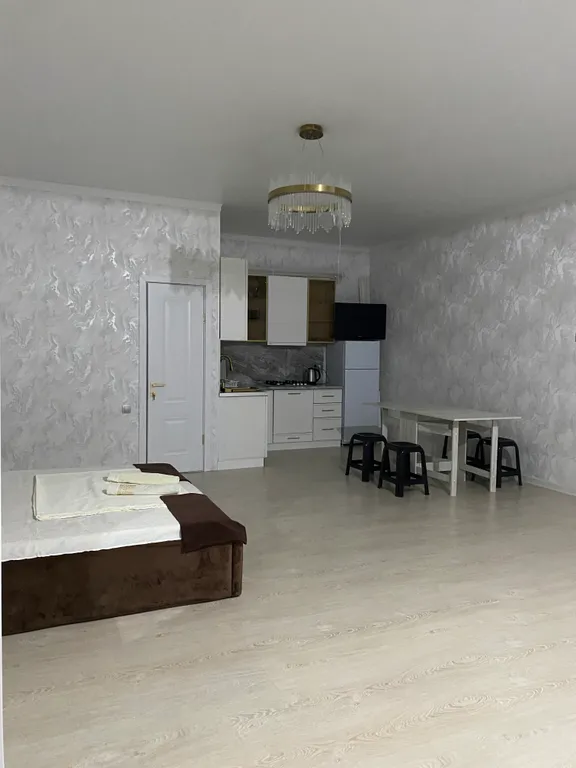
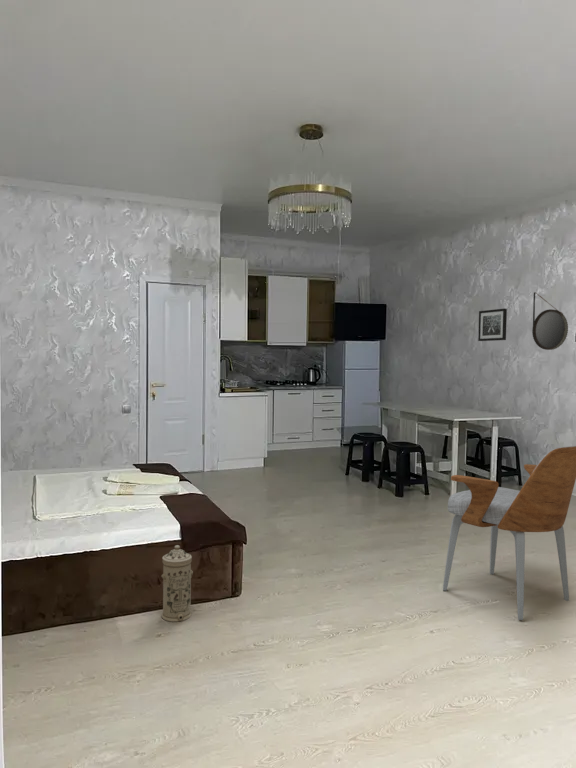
+ home mirror [531,291,569,351]
+ water filter [160,544,194,623]
+ wall art [477,307,508,342]
+ armchair [442,445,576,621]
